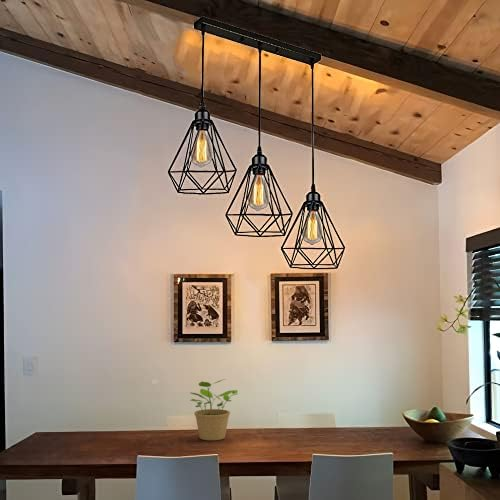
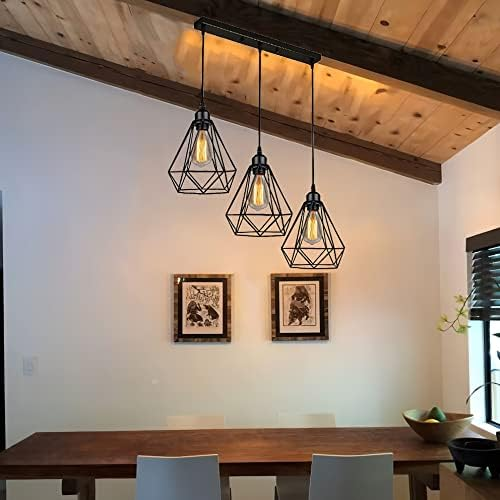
- potted plant [189,378,239,441]
